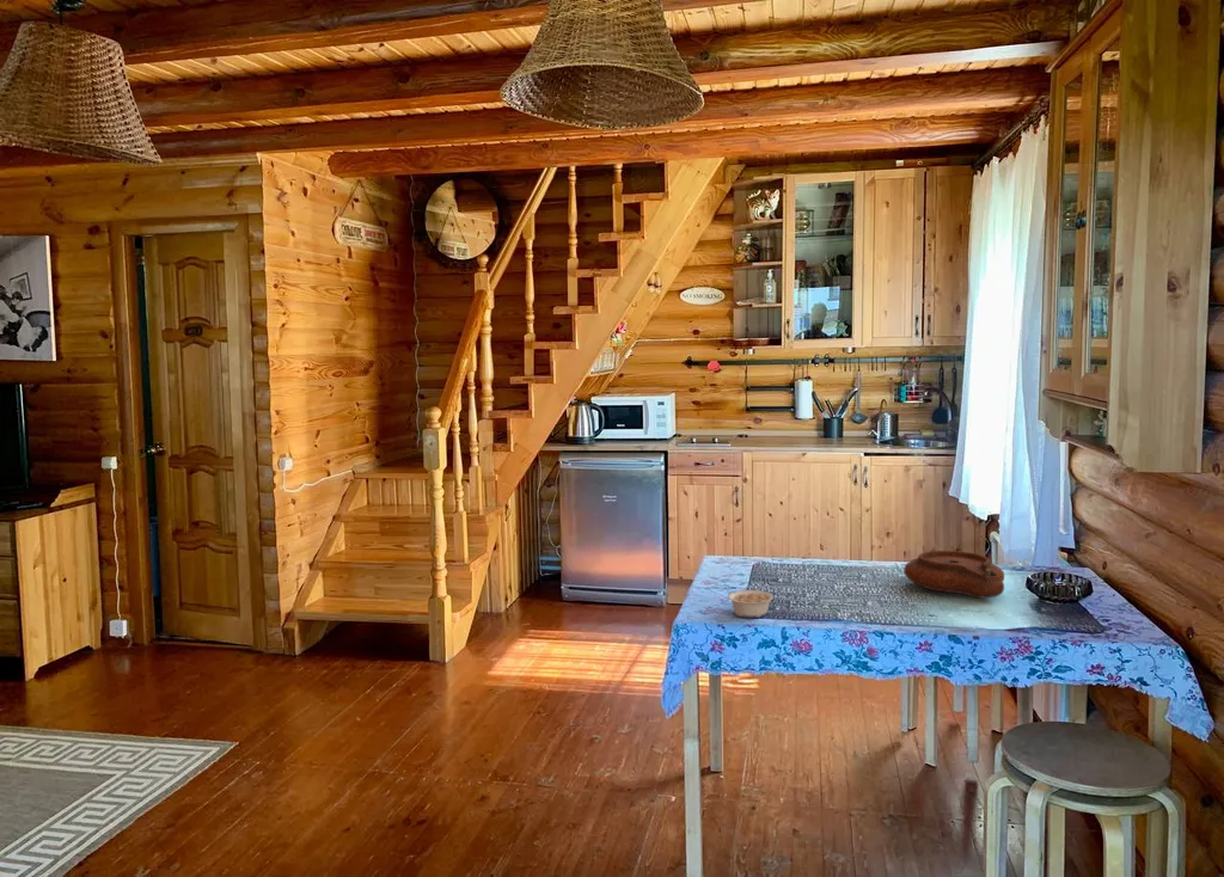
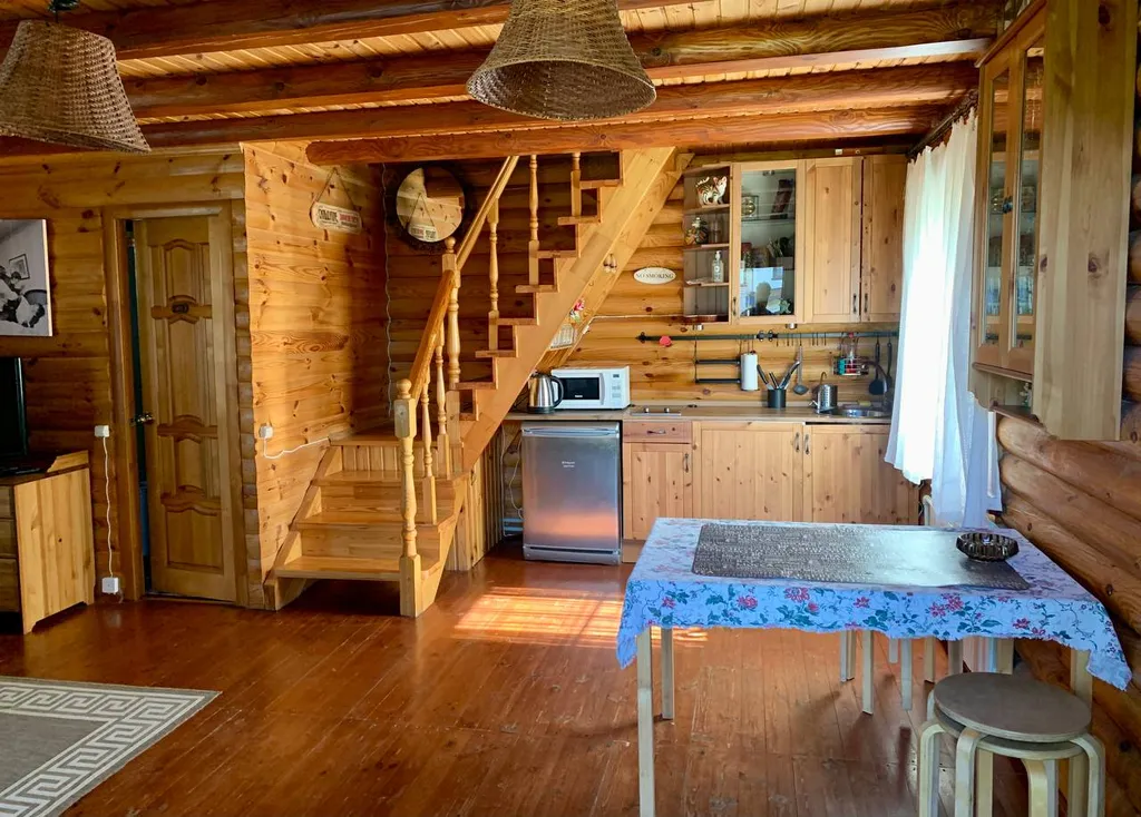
- legume [723,589,775,619]
- plate [902,550,1005,600]
